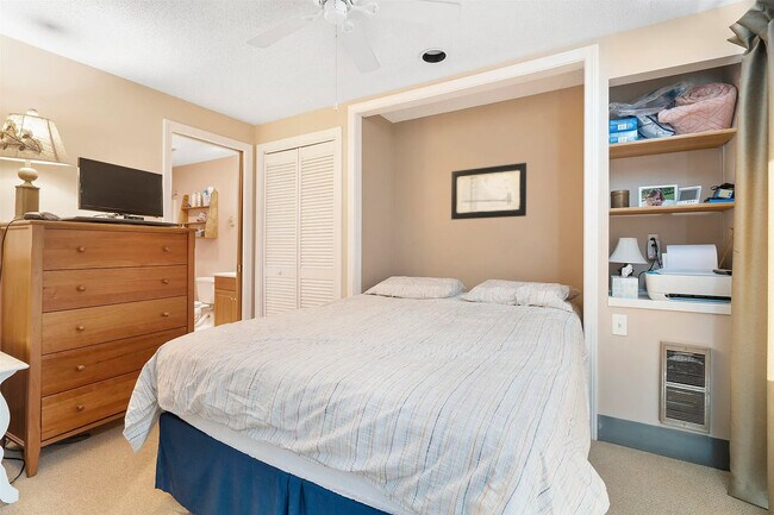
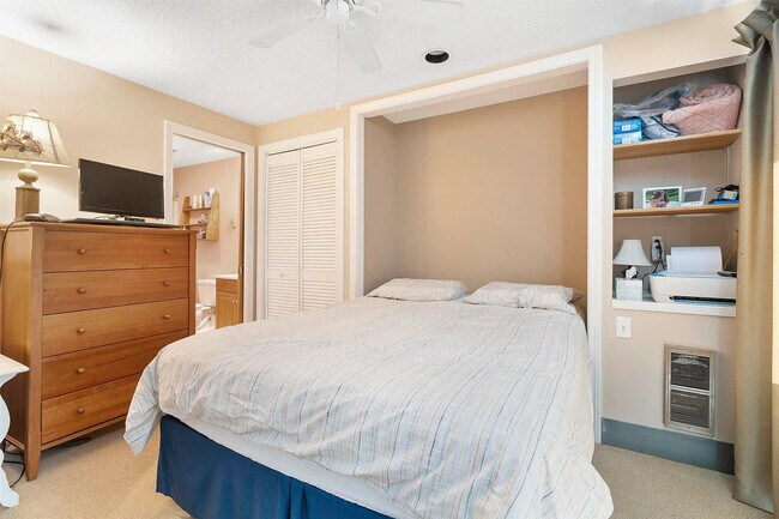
- wall art [450,162,528,221]
